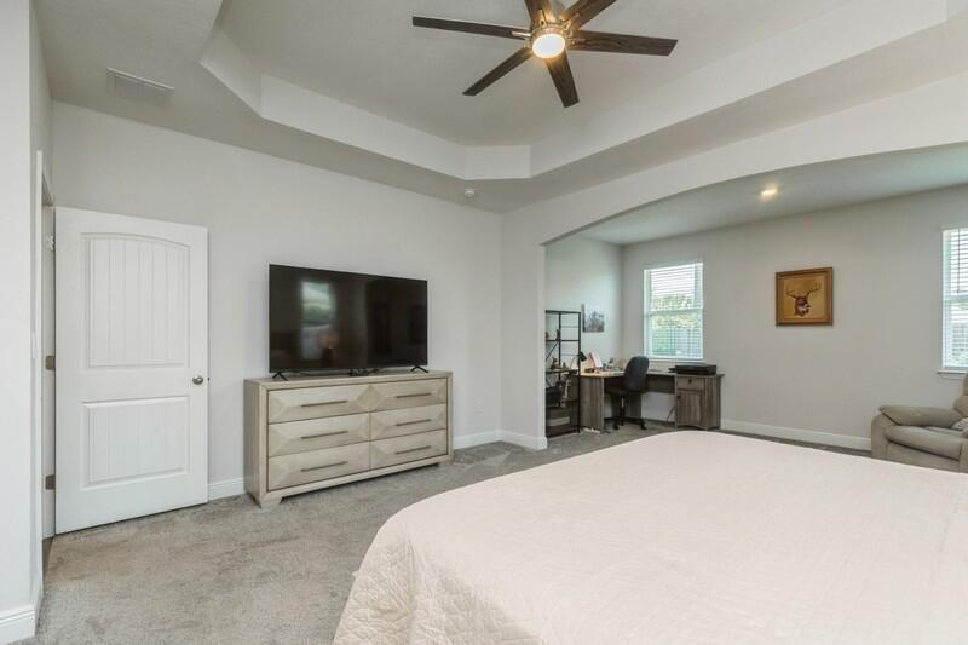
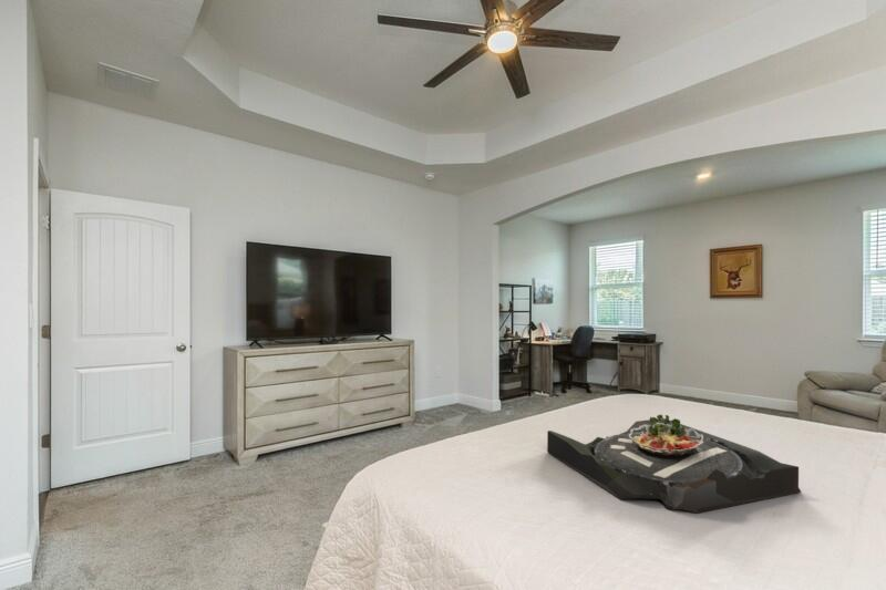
+ serving tray [546,414,802,514]
